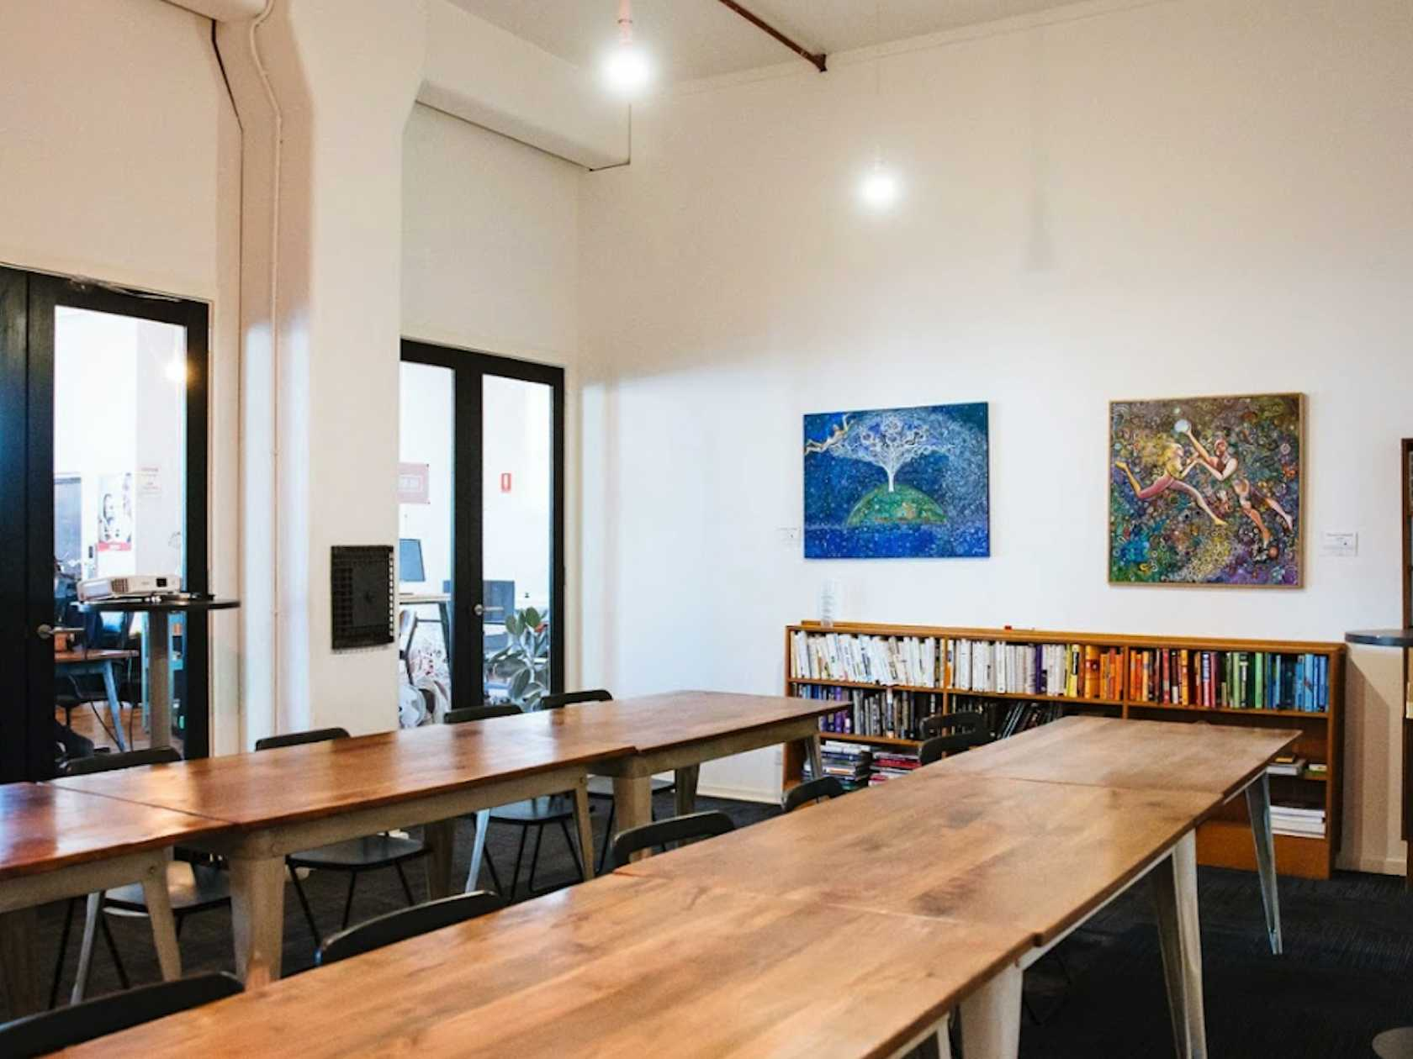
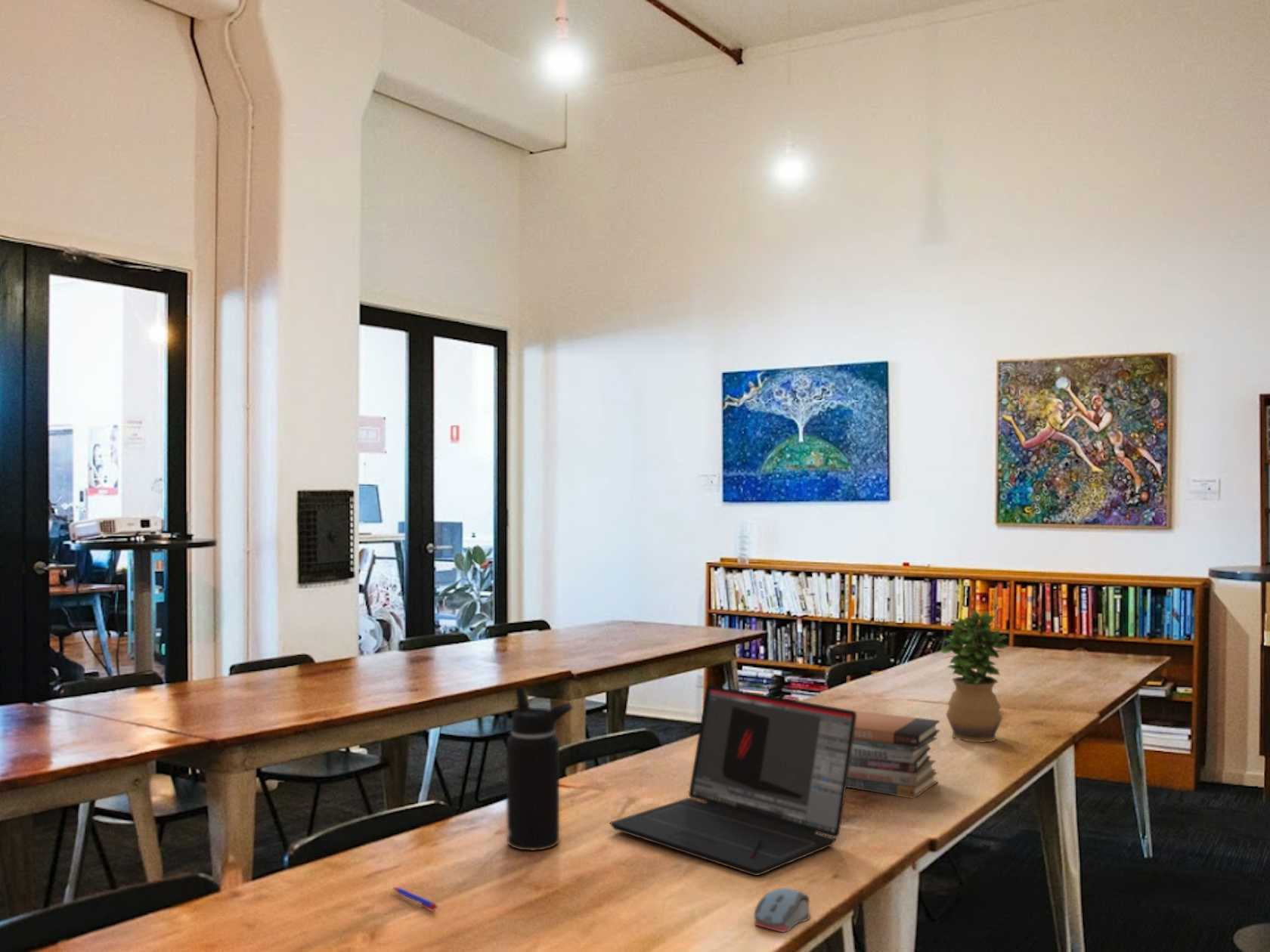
+ pen [392,887,439,912]
+ computer mouse [754,887,811,933]
+ potted plant [940,610,1008,743]
+ water bottle [506,685,574,851]
+ book stack [846,710,940,799]
+ laptop [609,685,856,876]
